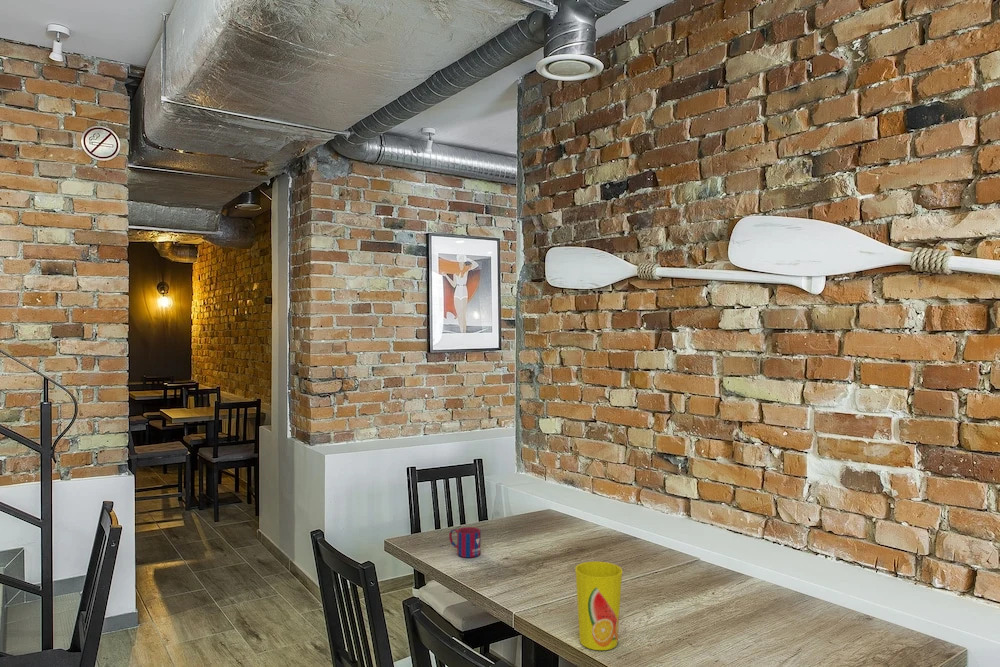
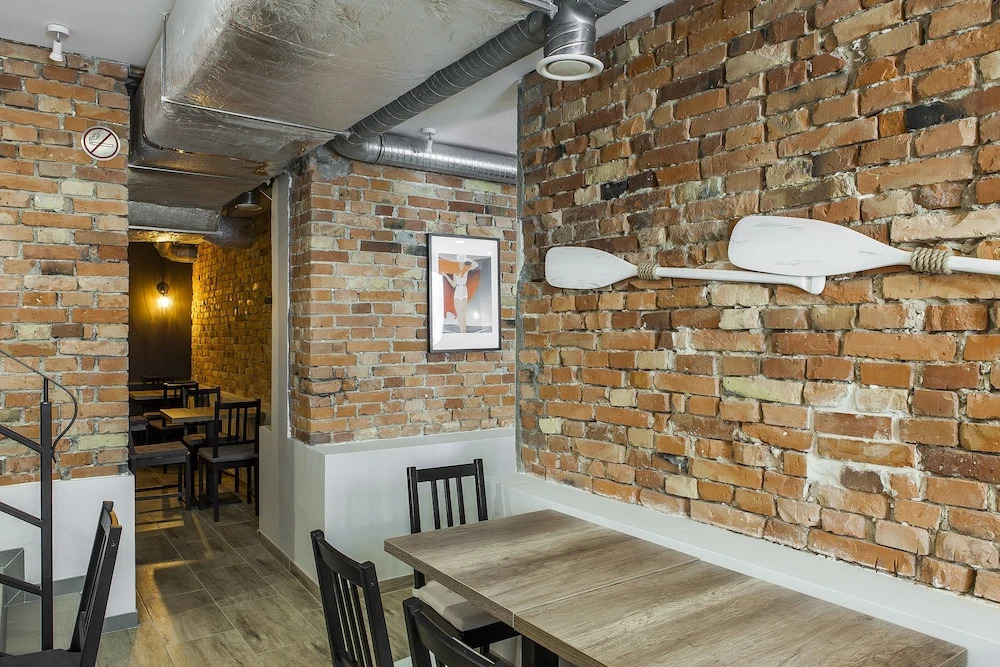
- mug [448,526,482,559]
- cup [574,561,624,651]
